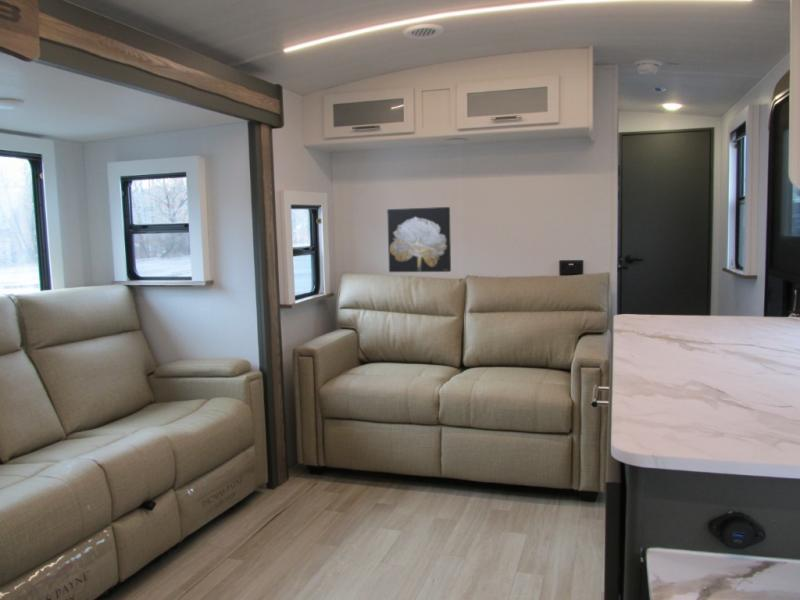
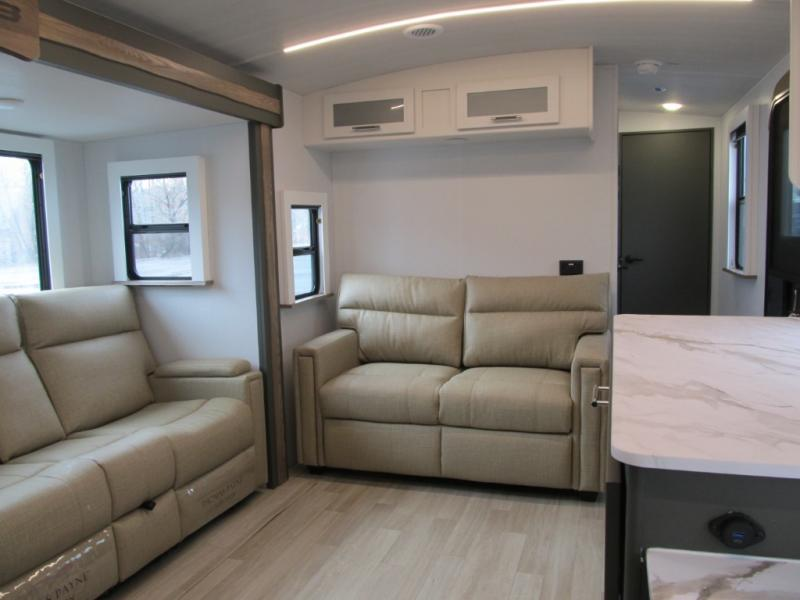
- wall art [386,206,452,273]
